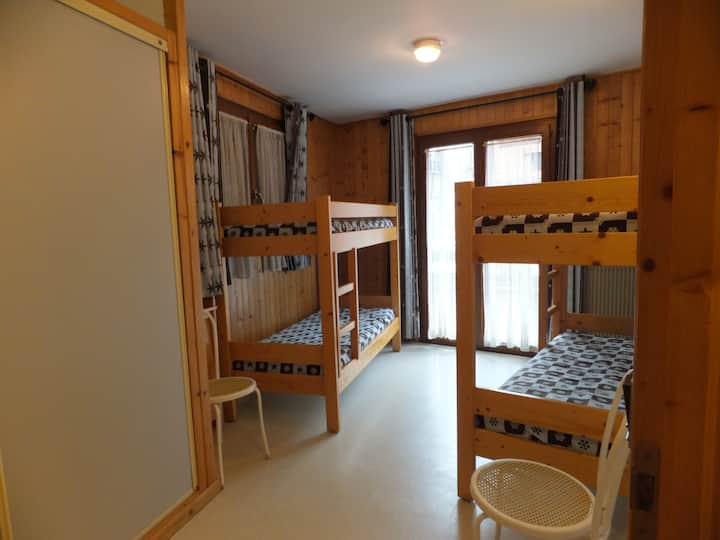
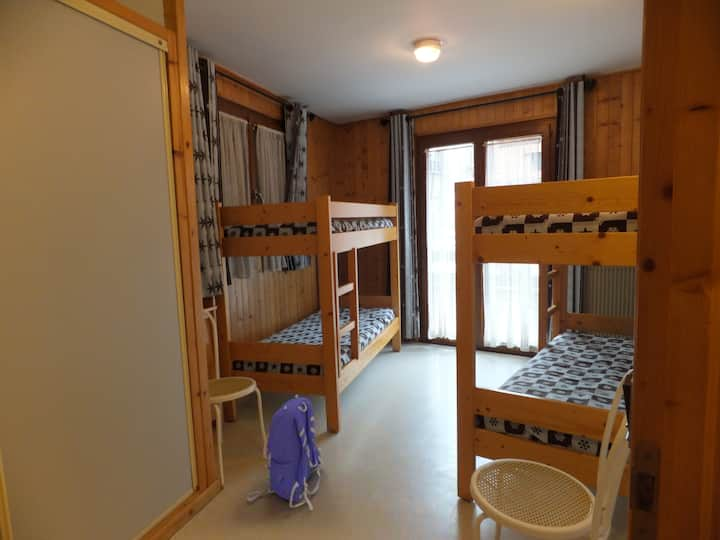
+ backpack [246,393,325,511]
